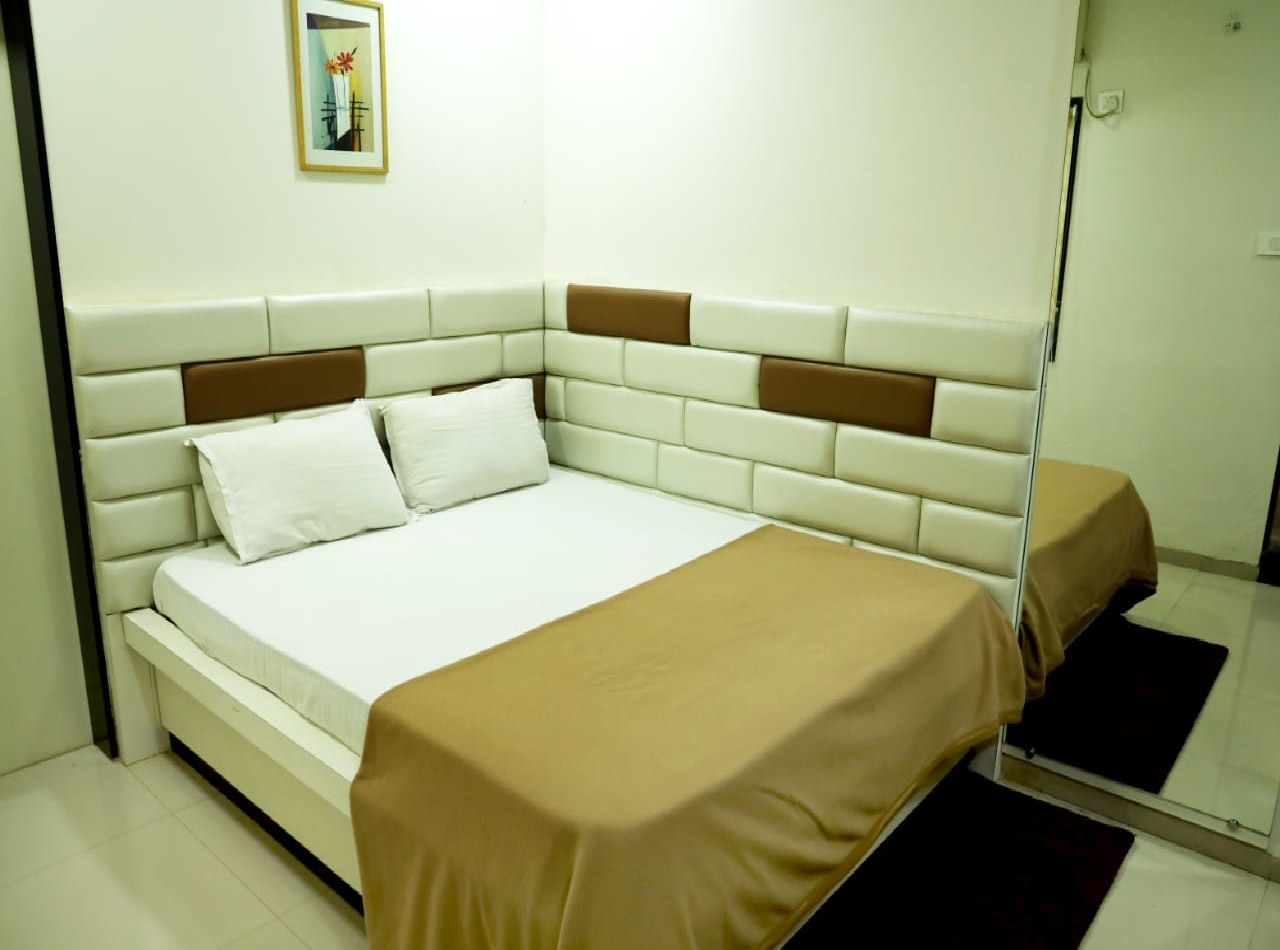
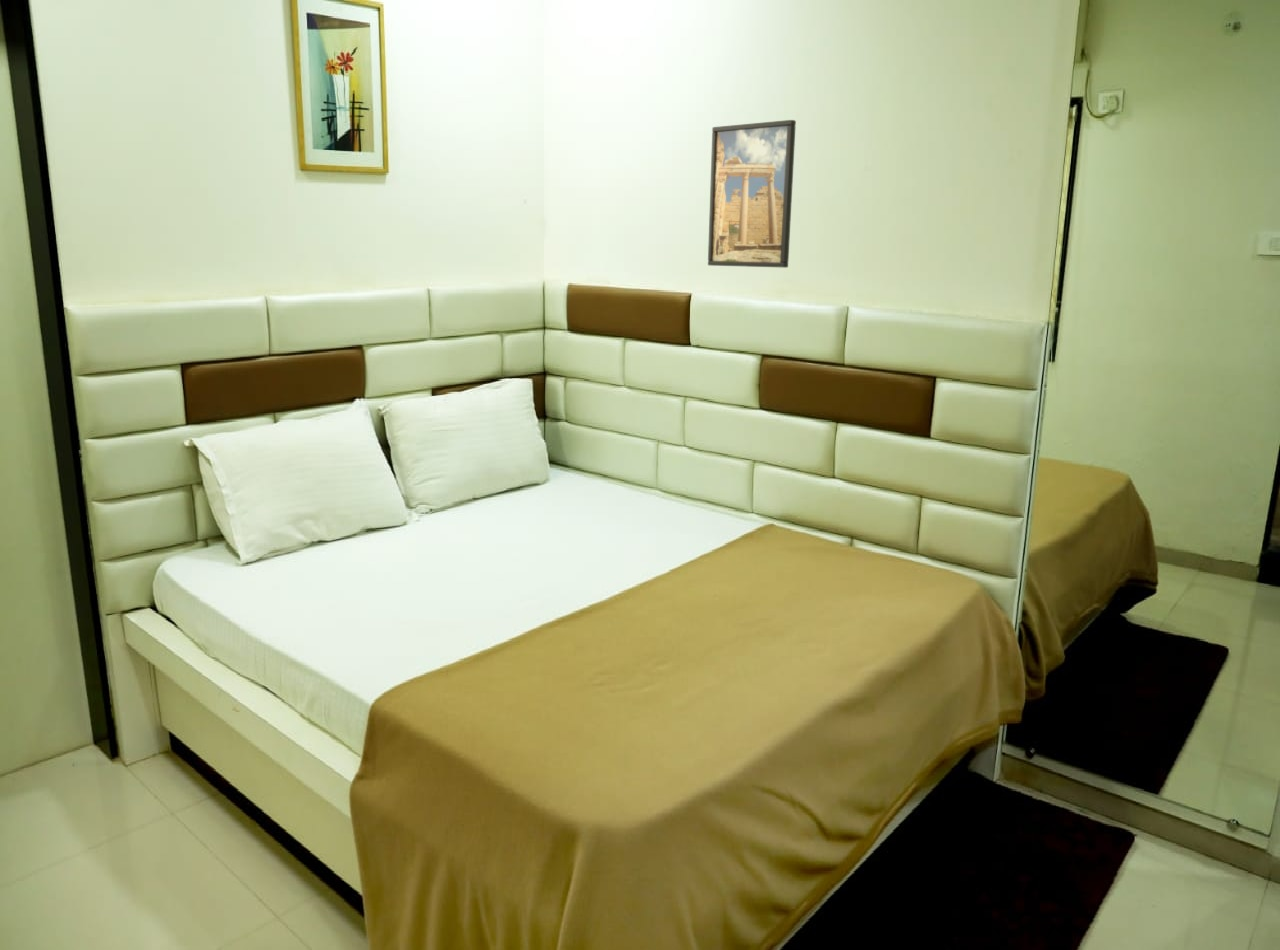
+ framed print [707,119,797,269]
